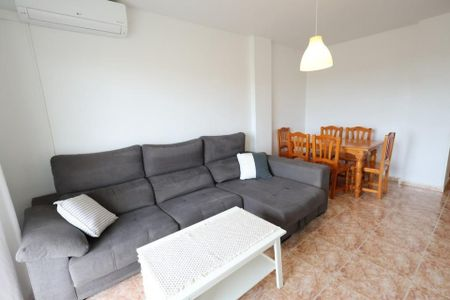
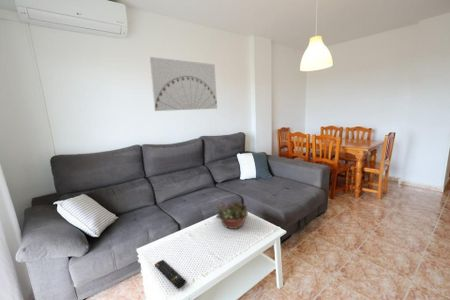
+ remote control [154,259,187,289]
+ wall art [148,56,218,112]
+ succulent planter [213,200,249,230]
